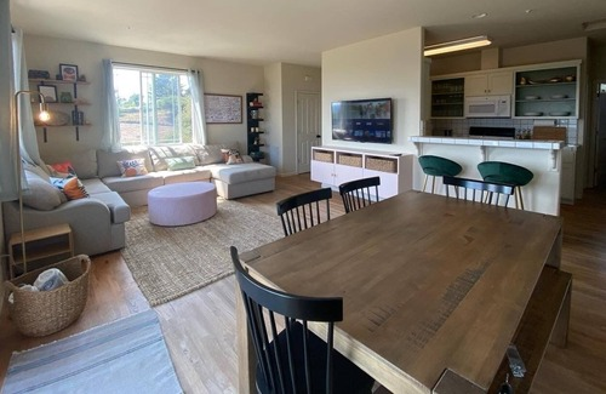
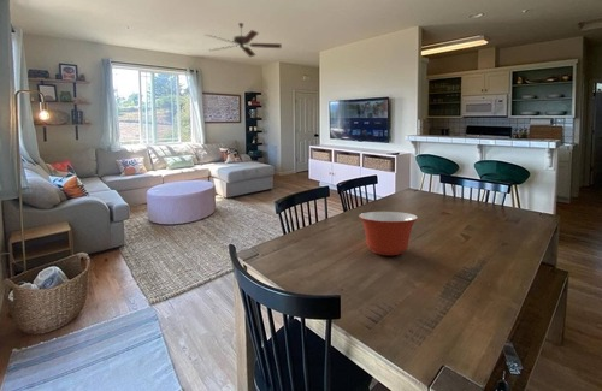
+ mixing bowl [358,211,419,256]
+ ceiling fan [203,22,283,58]
